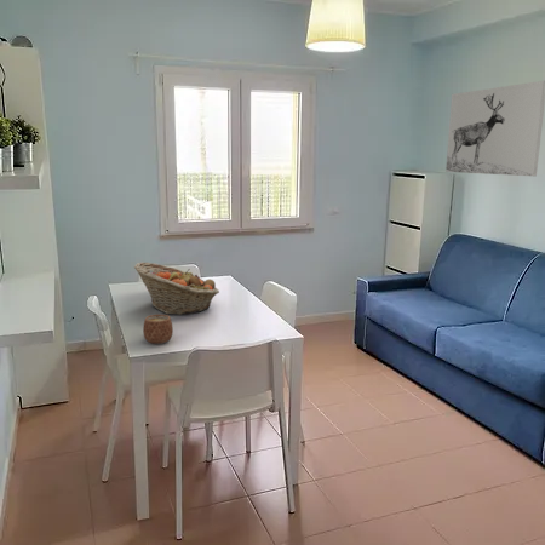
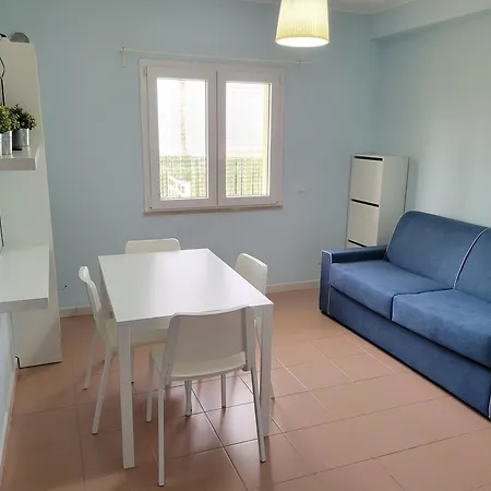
- fruit basket [133,262,220,316]
- mug [142,314,174,345]
- wall art [444,80,545,177]
